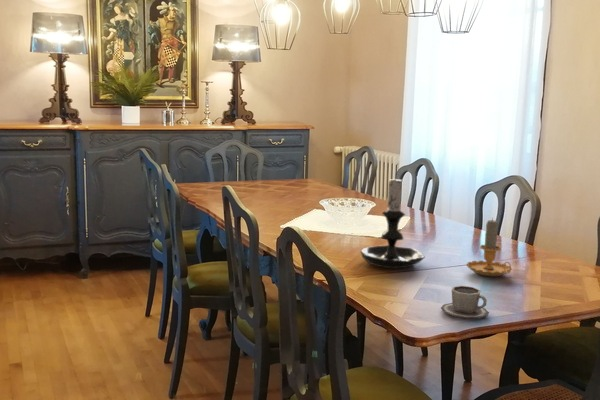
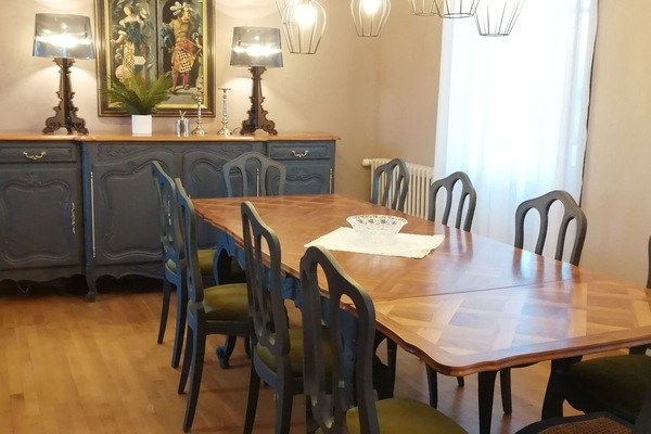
- candle [465,217,513,277]
- candle holder [360,172,426,269]
- cup [440,285,490,319]
